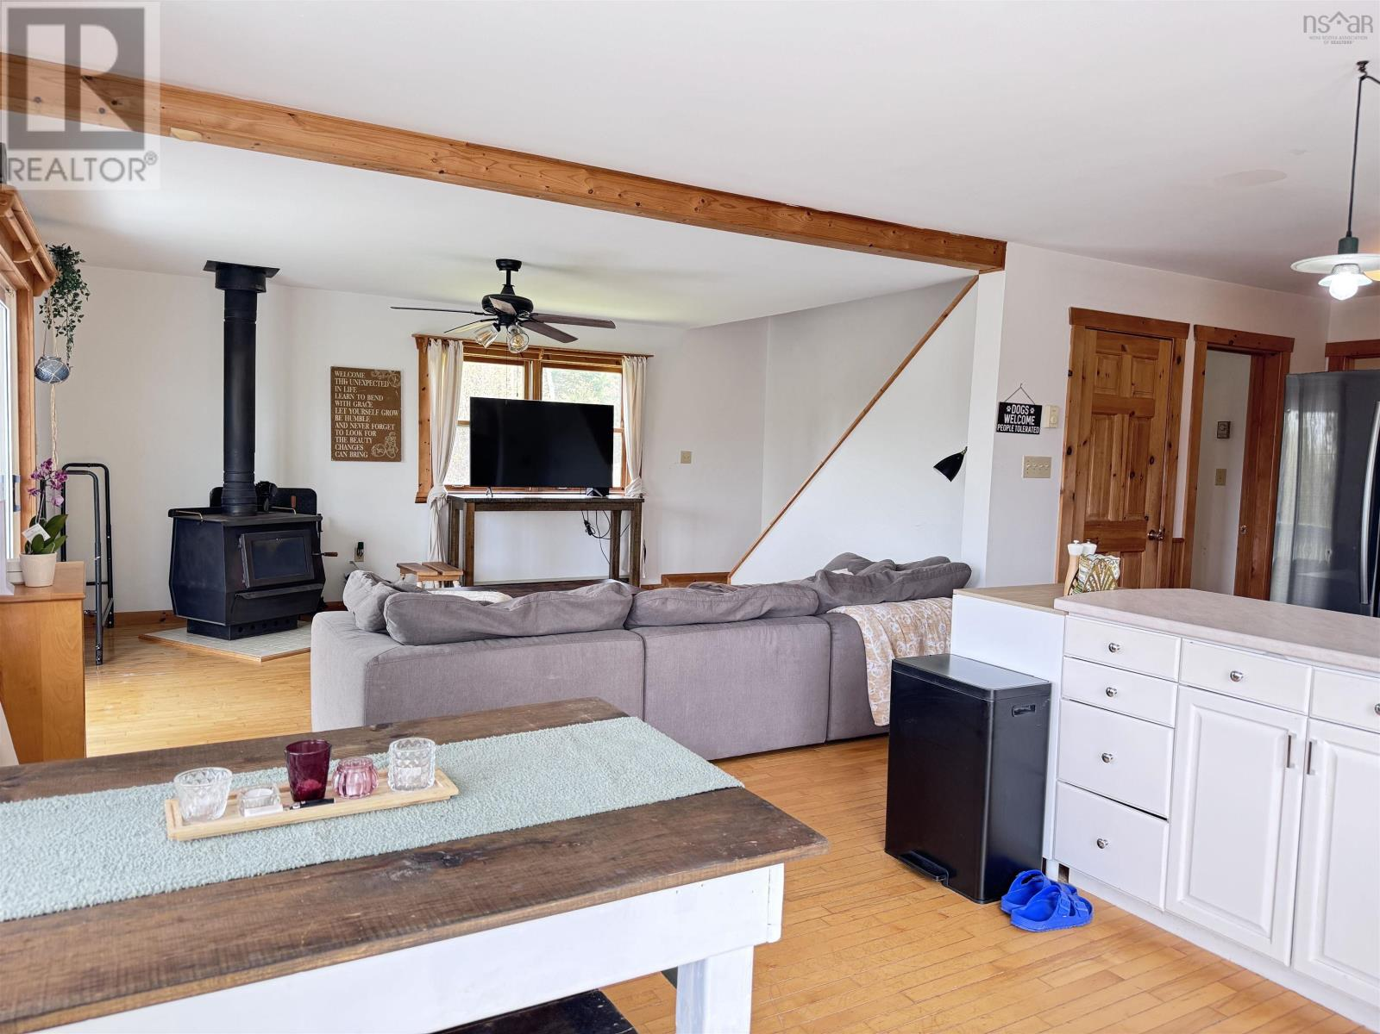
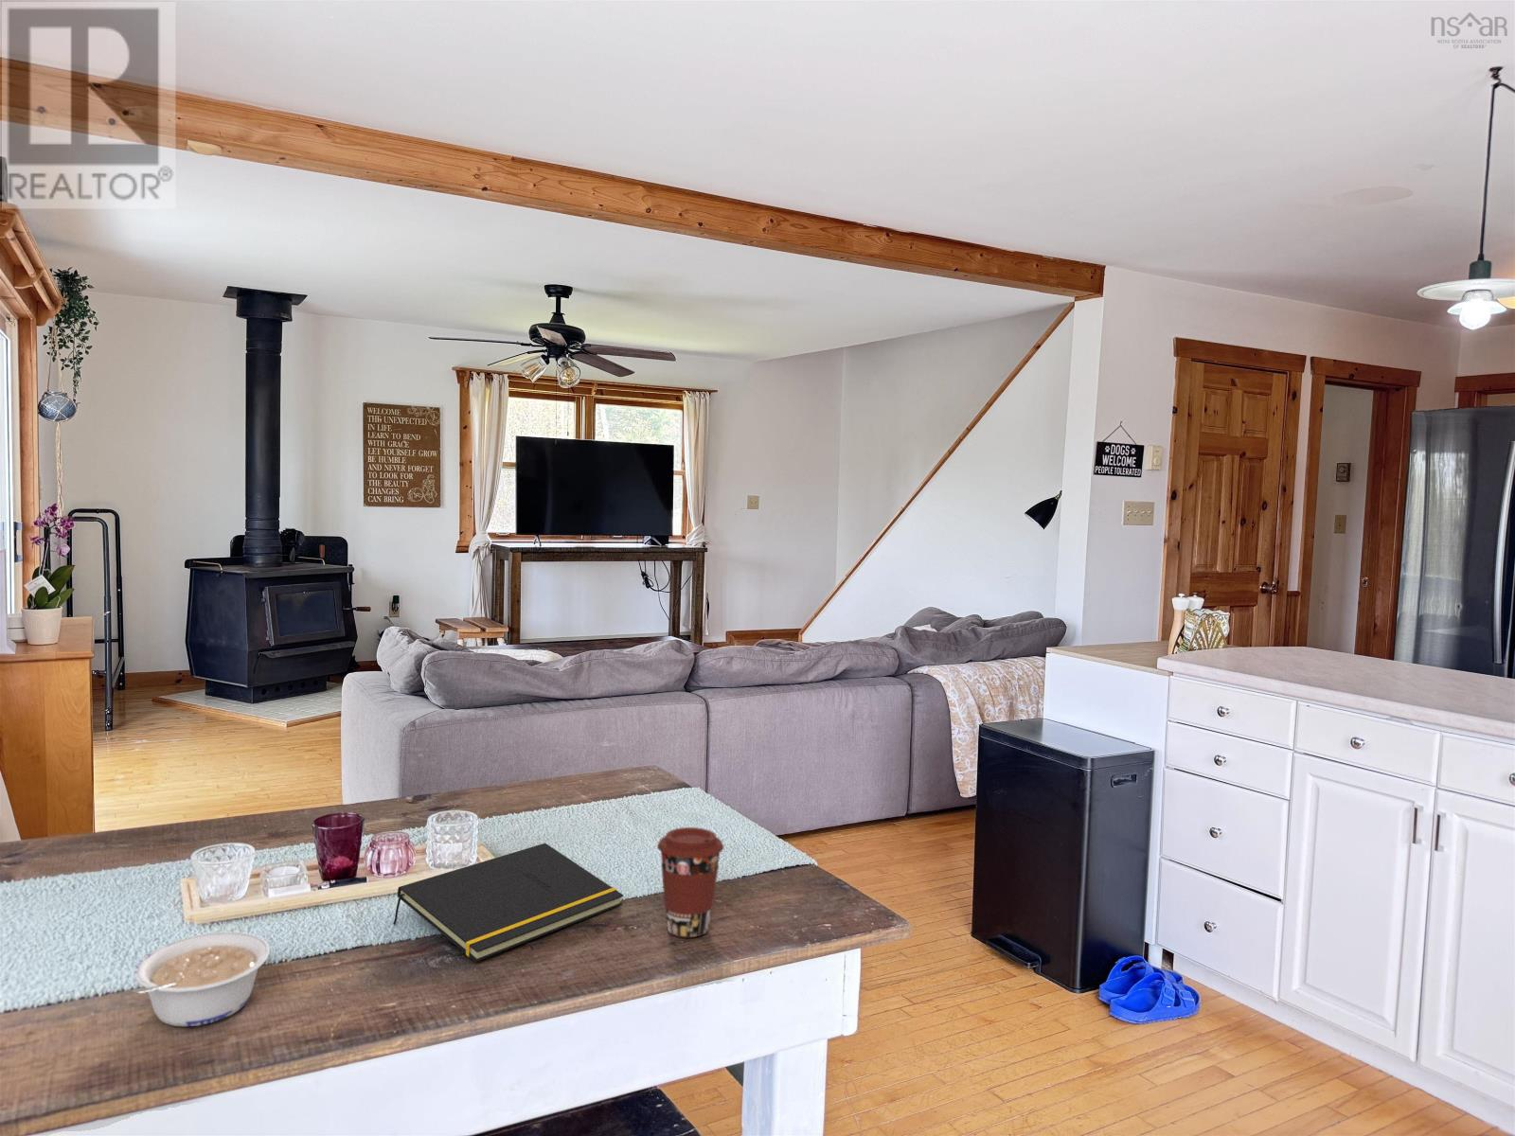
+ legume [128,931,271,1027]
+ coffee cup [656,827,724,938]
+ notepad [392,842,624,963]
